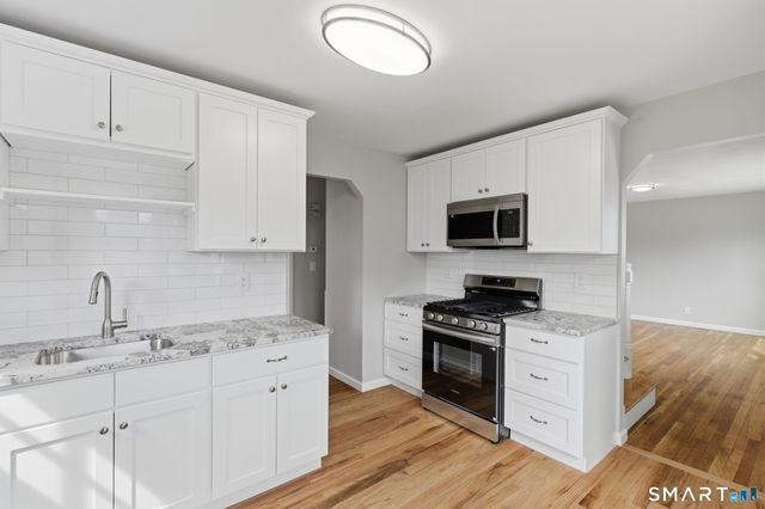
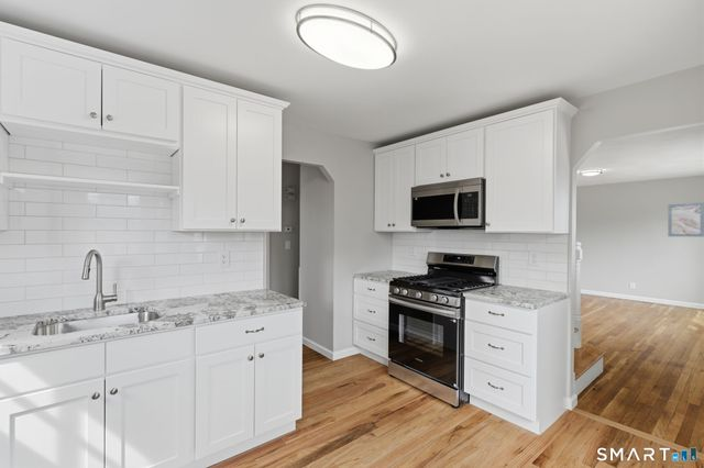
+ wall art [667,202,704,237]
